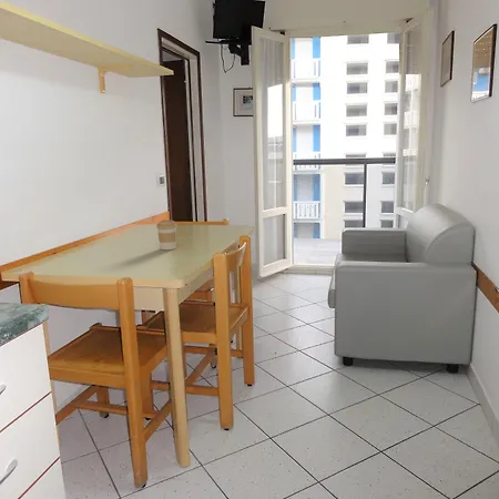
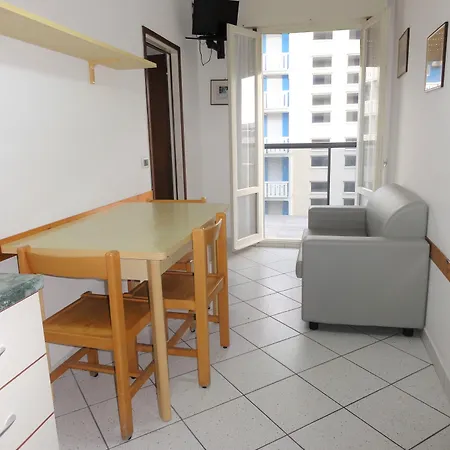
- coffee cup [155,220,177,251]
